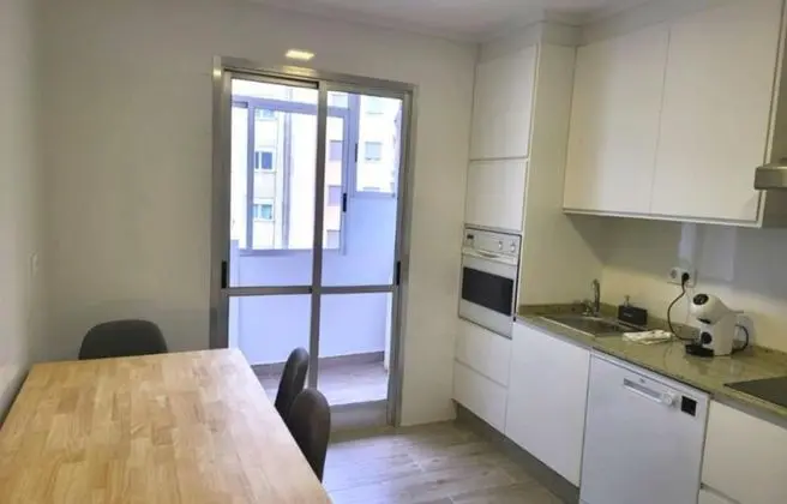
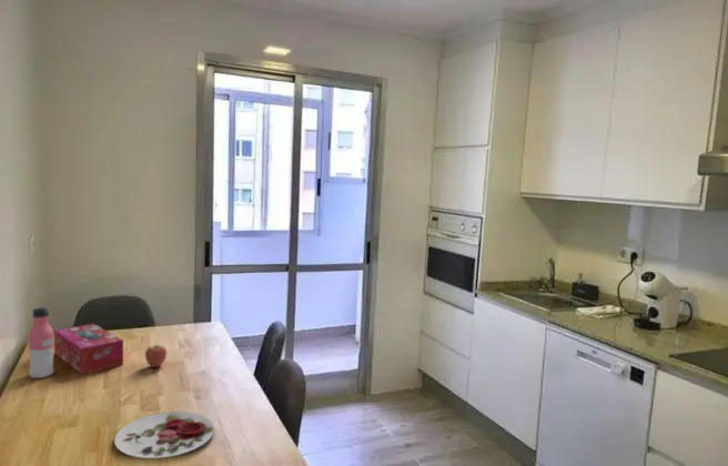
+ tissue box [53,323,124,375]
+ water bottle [28,306,55,379]
+ fruit [144,342,168,368]
+ plate [113,411,215,459]
